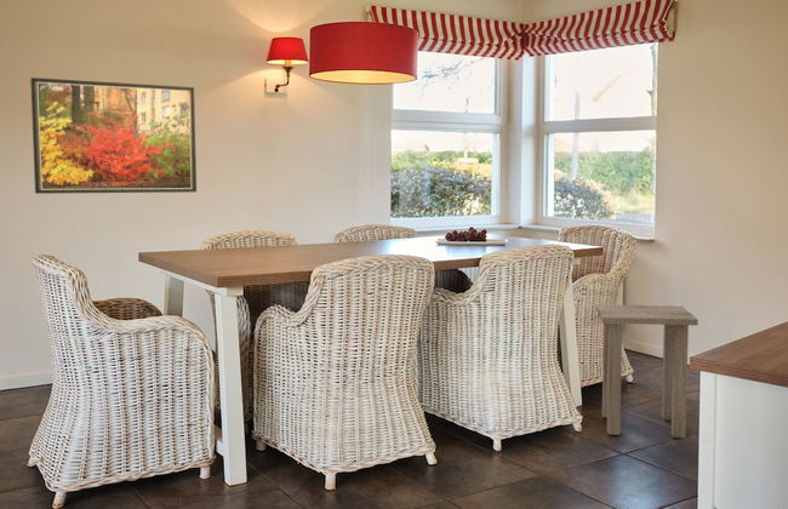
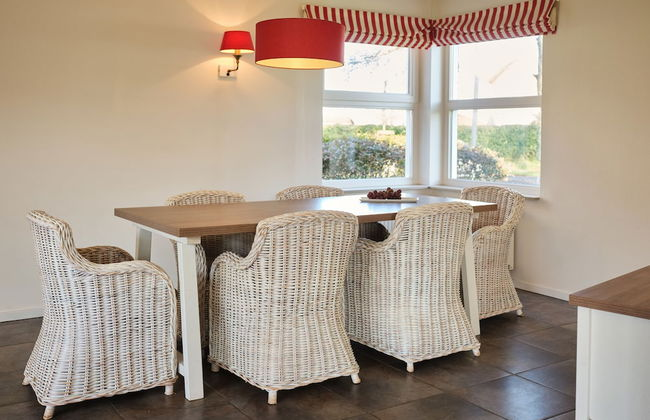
- side table [595,304,700,439]
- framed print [29,76,198,195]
